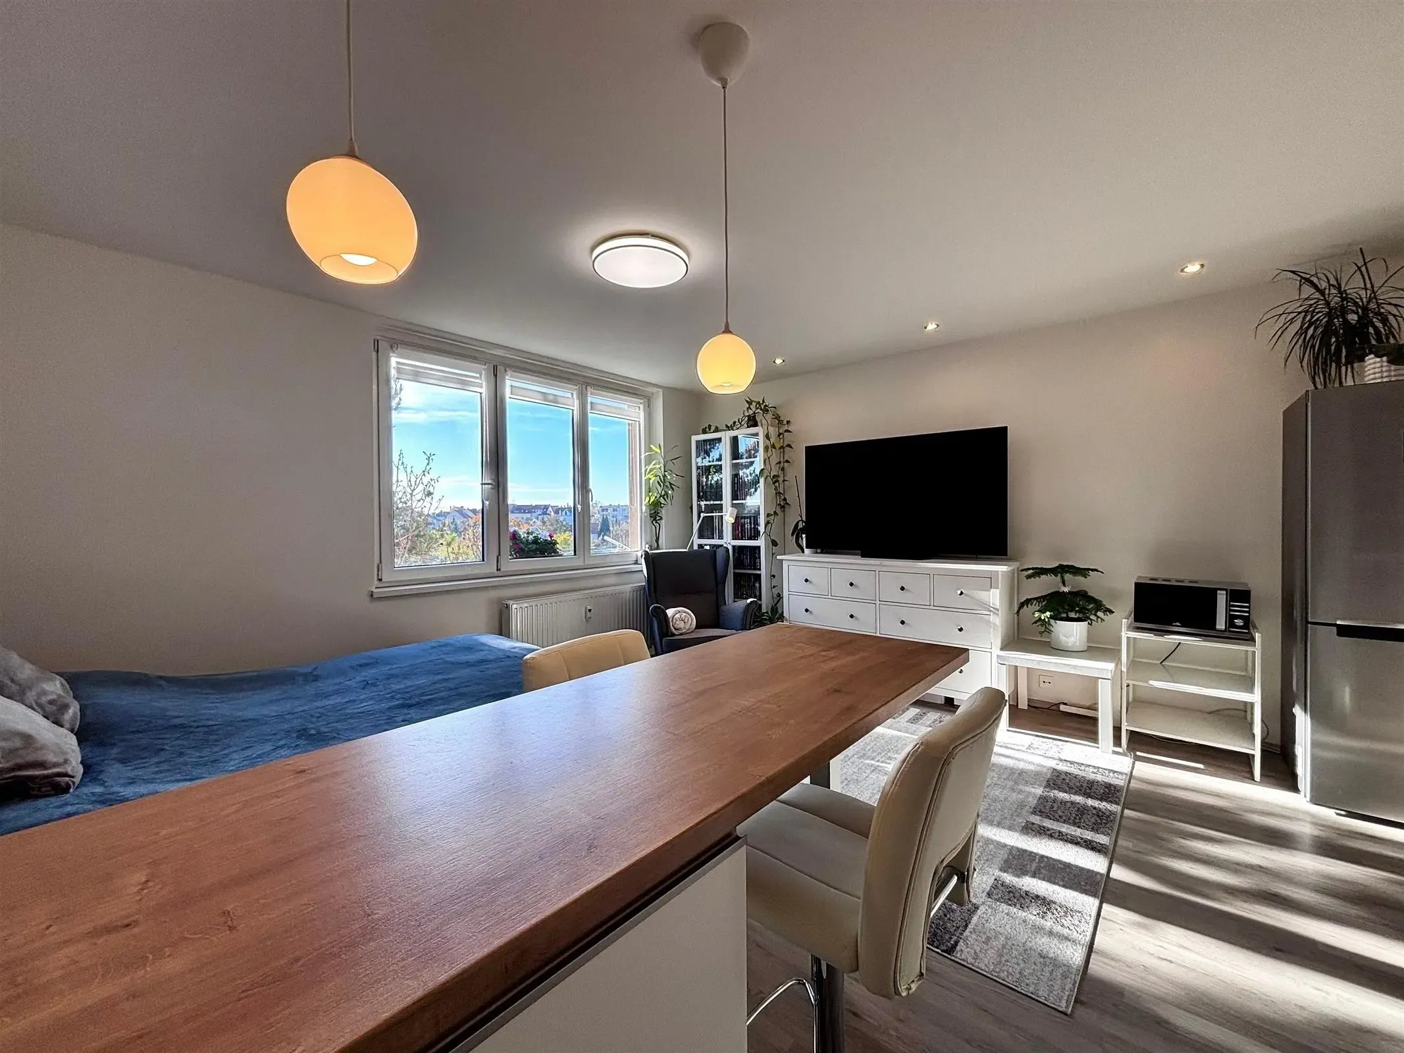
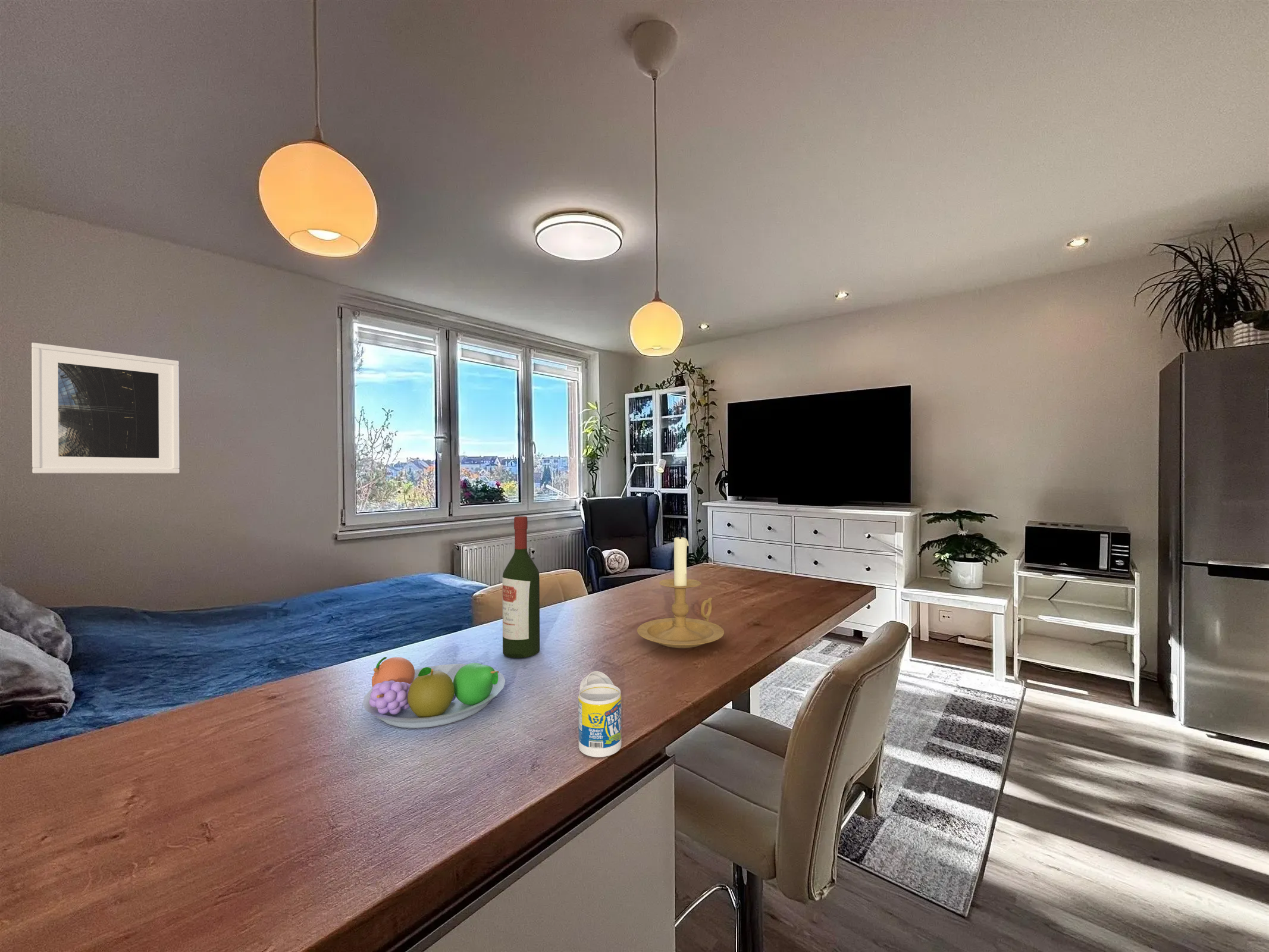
+ cup [577,671,622,757]
+ wine bottle [502,516,540,659]
+ fruit bowl [362,656,506,729]
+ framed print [31,342,180,474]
+ candle holder [637,533,725,649]
